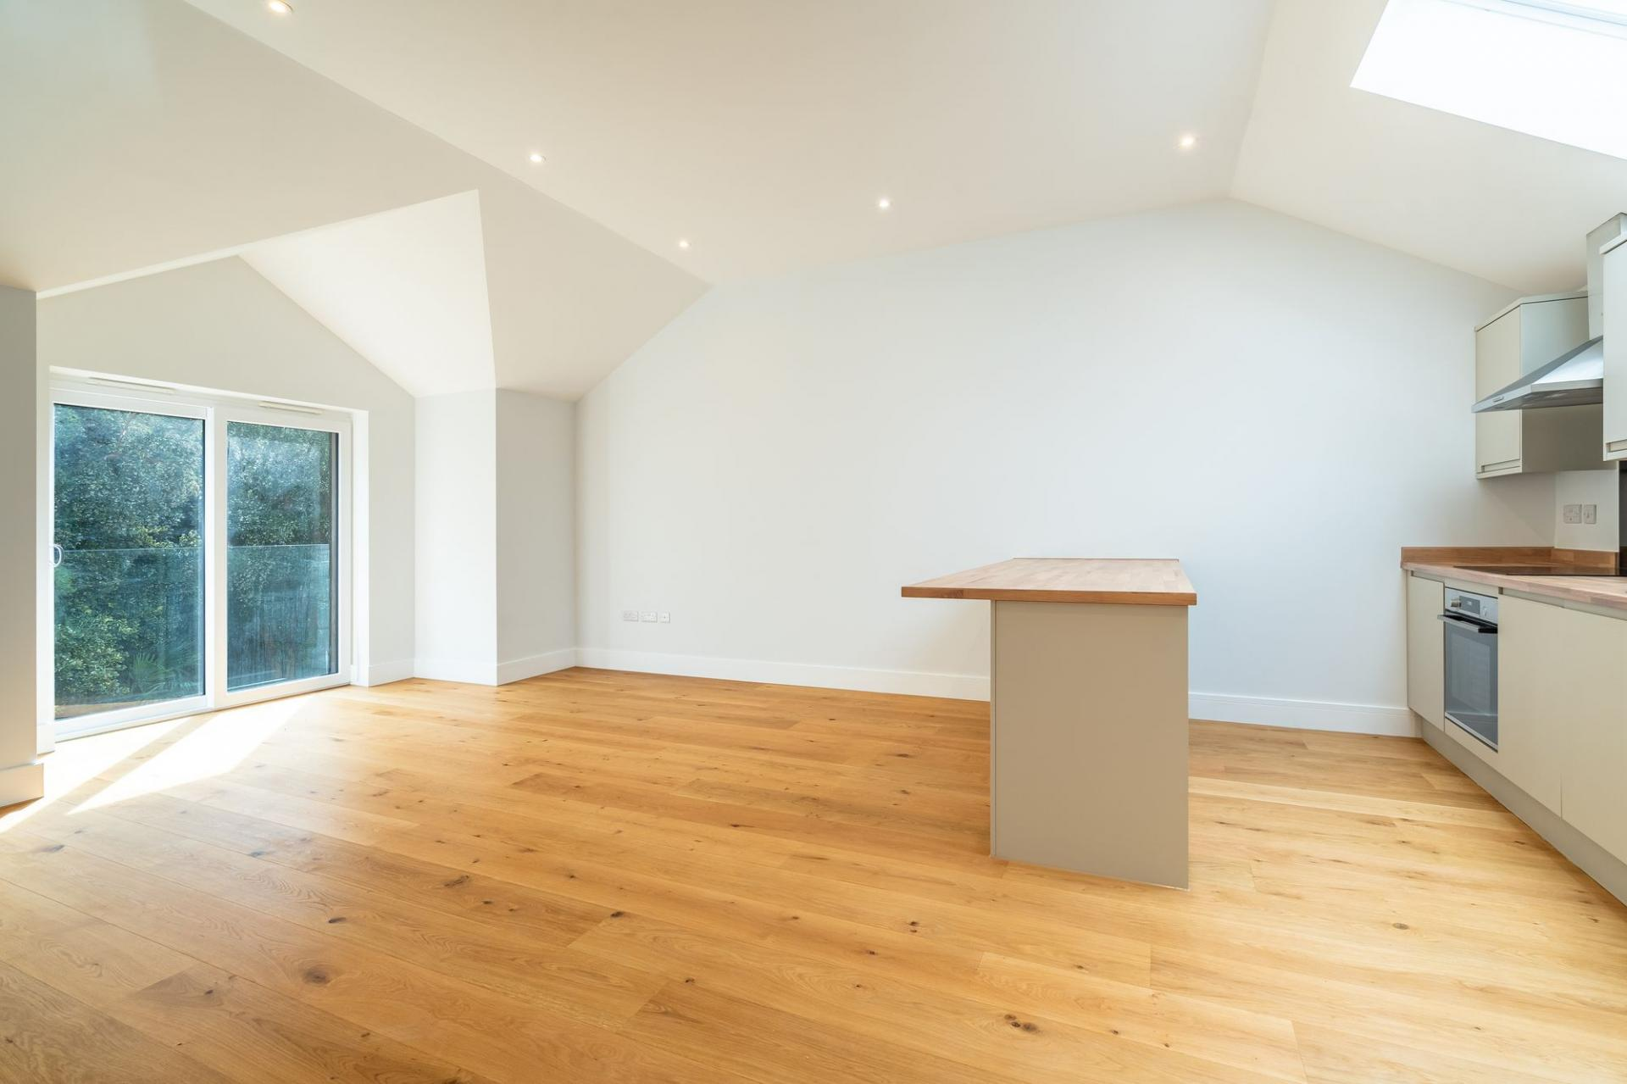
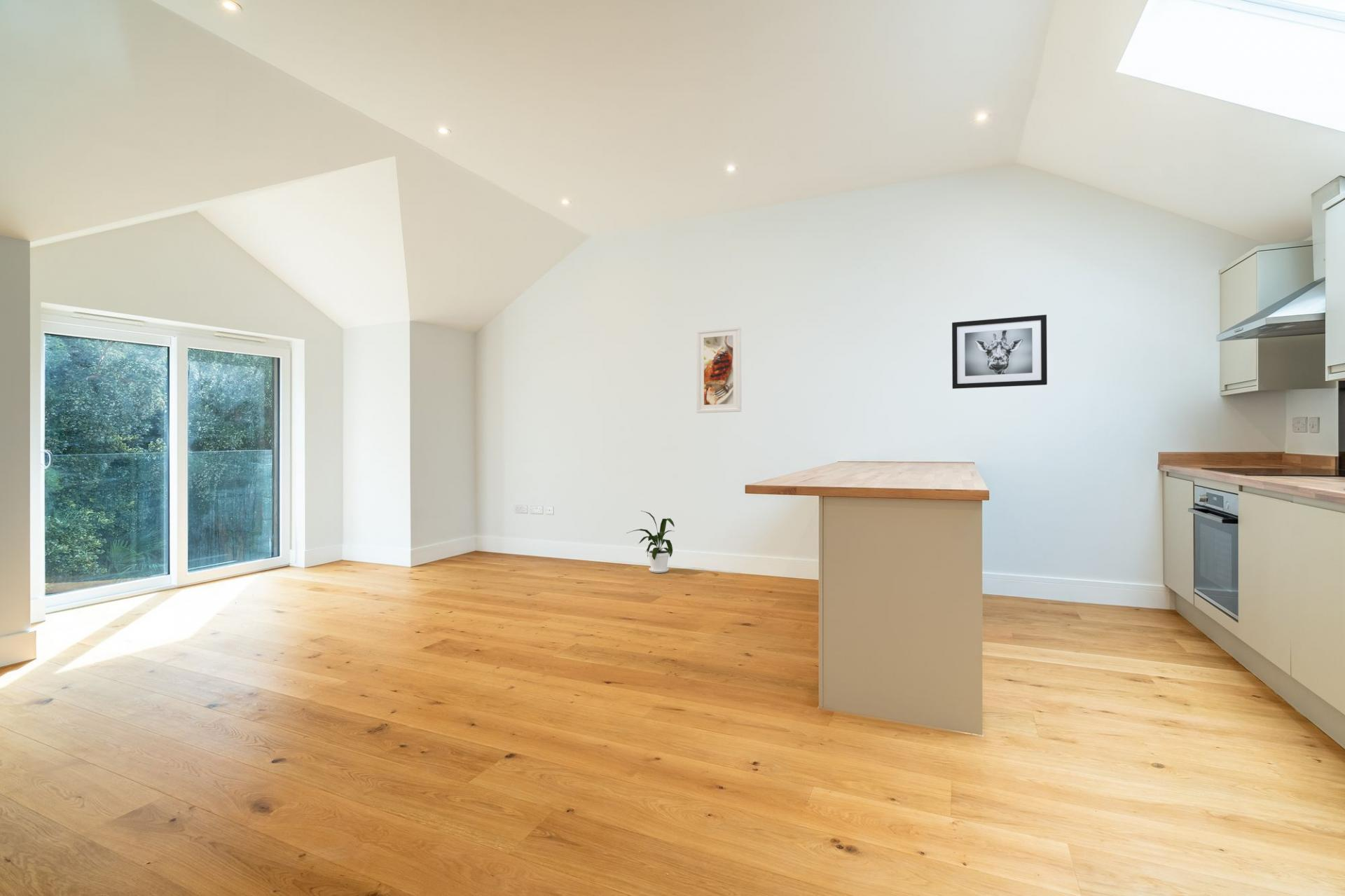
+ wall art [951,314,1048,390]
+ house plant [626,510,675,574]
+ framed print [696,326,742,414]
